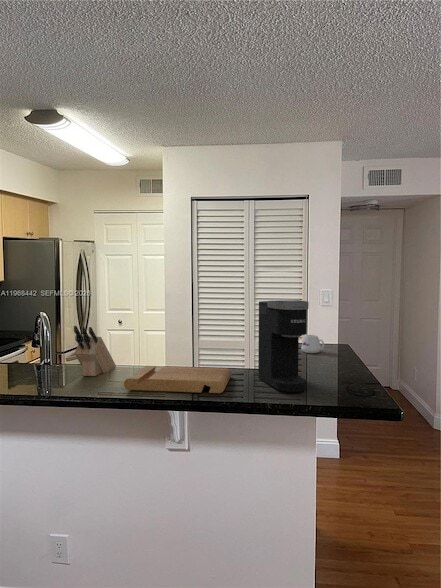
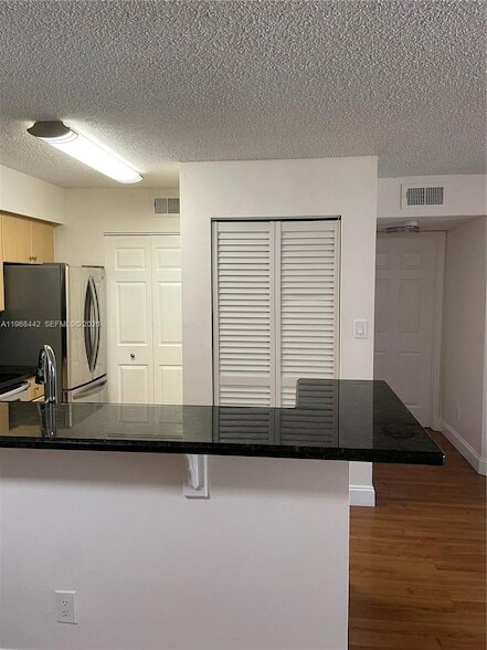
- knife block [73,325,117,377]
- mug [300,334,325,354]
- coffee maker [257,299,310,393]
- cutting board [123,365,233,394]
